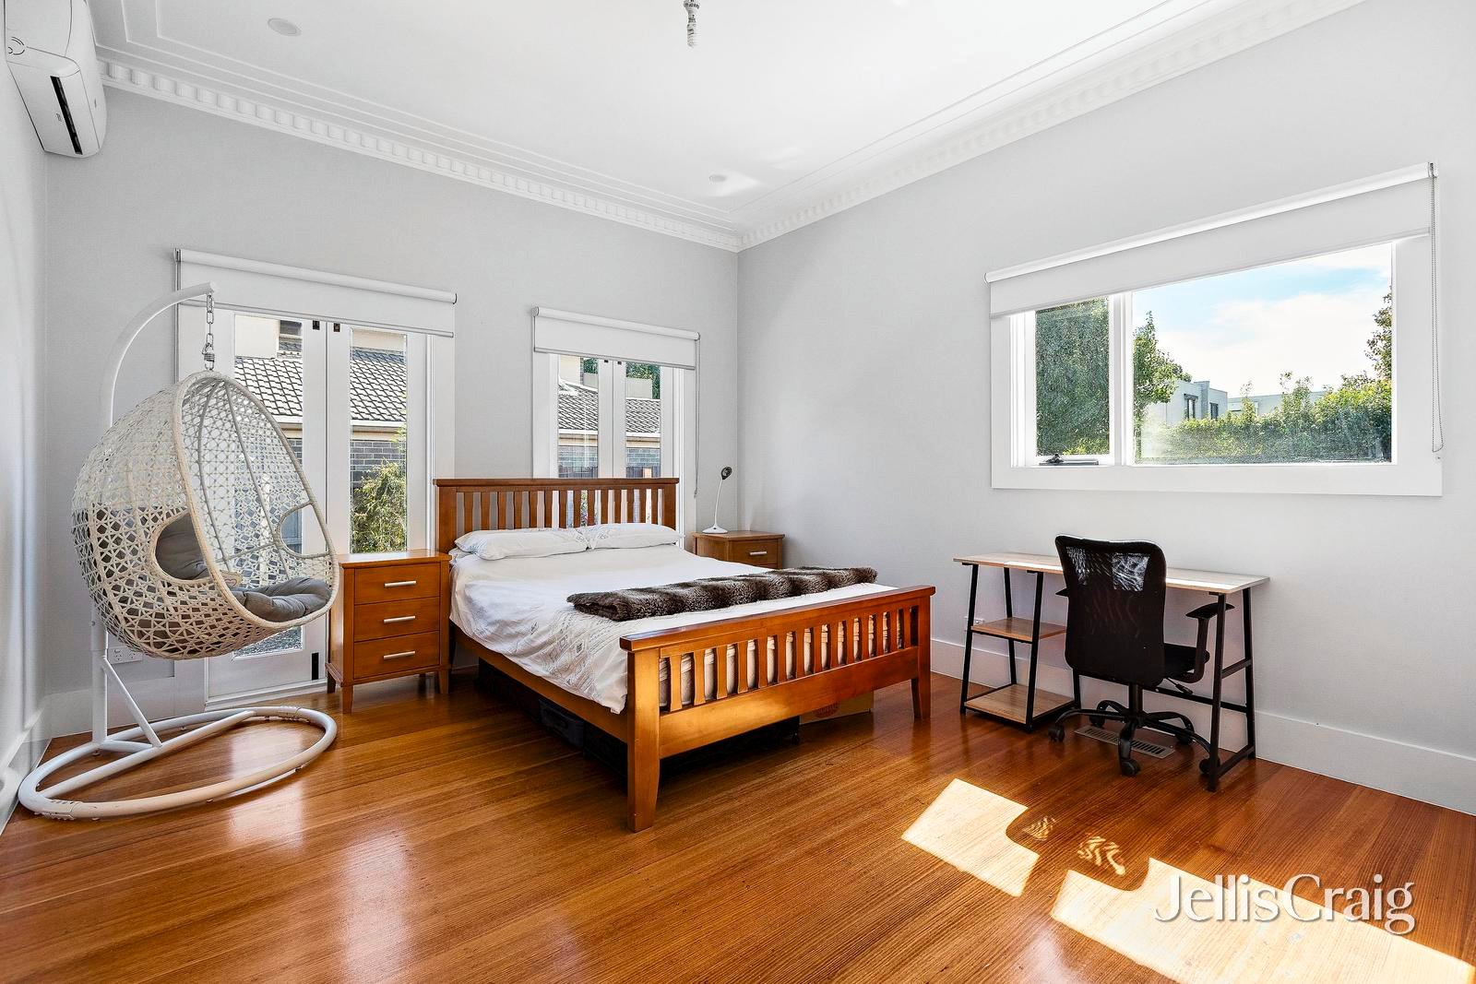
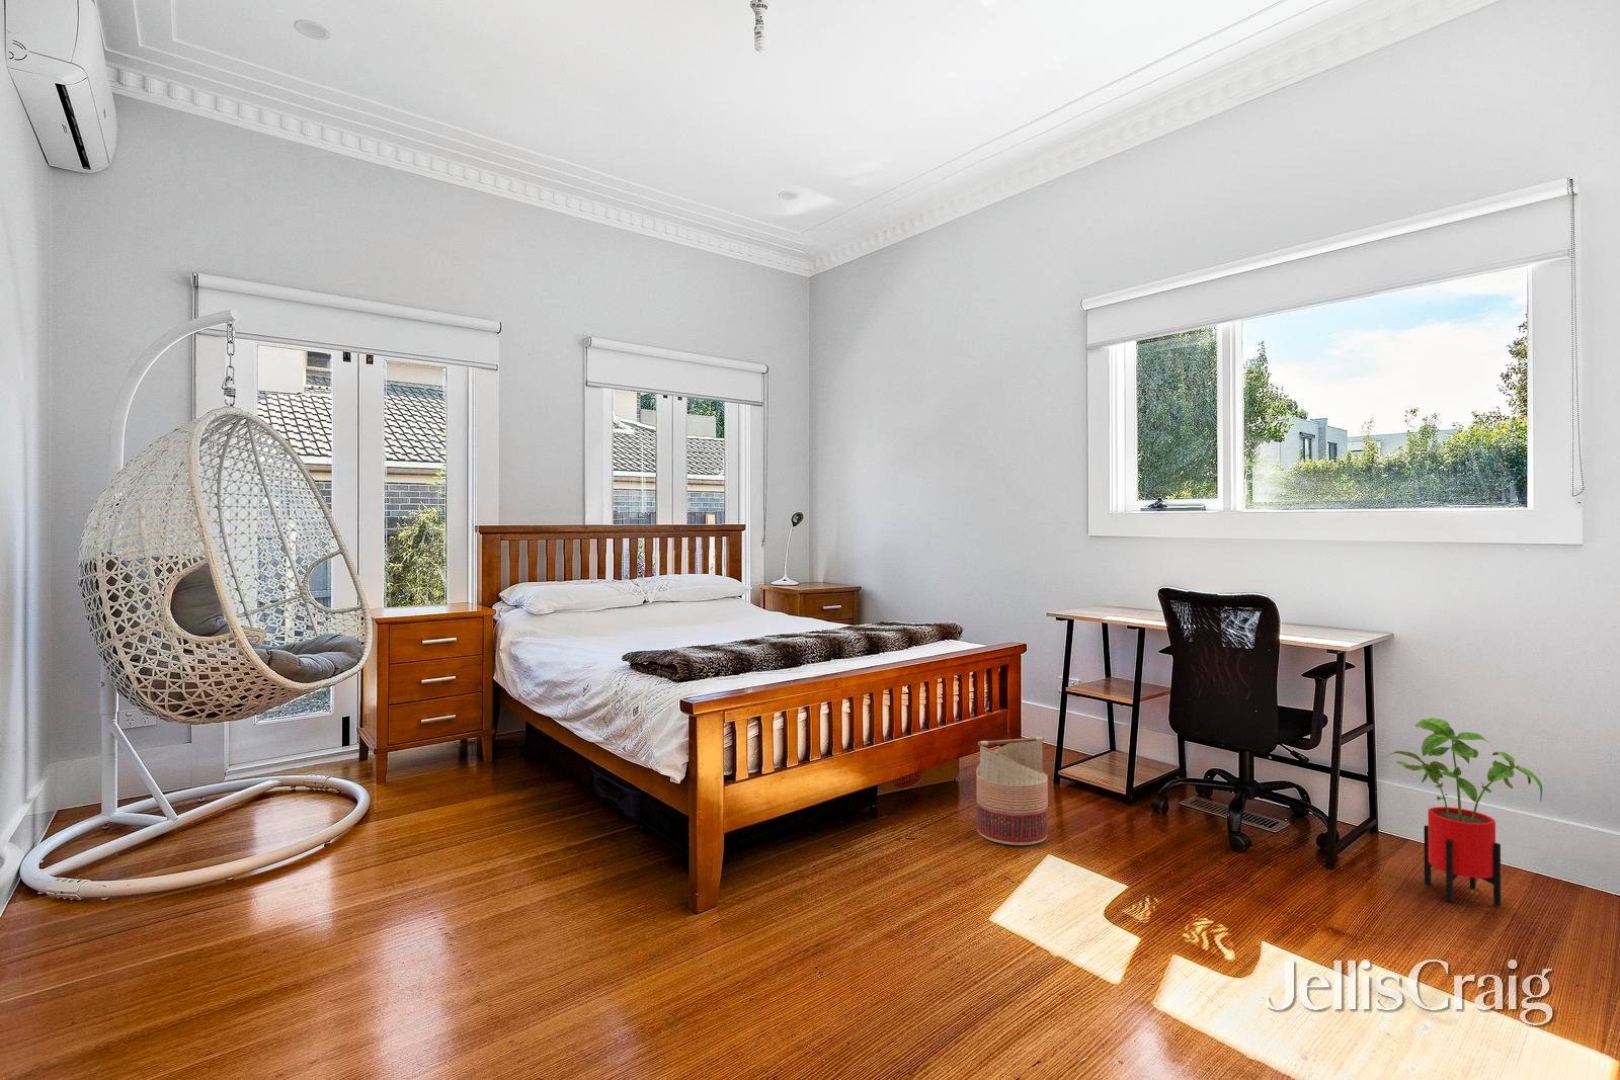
+ house plant [1384,717,1544,906]
+ basket [976,735,1049,846]
